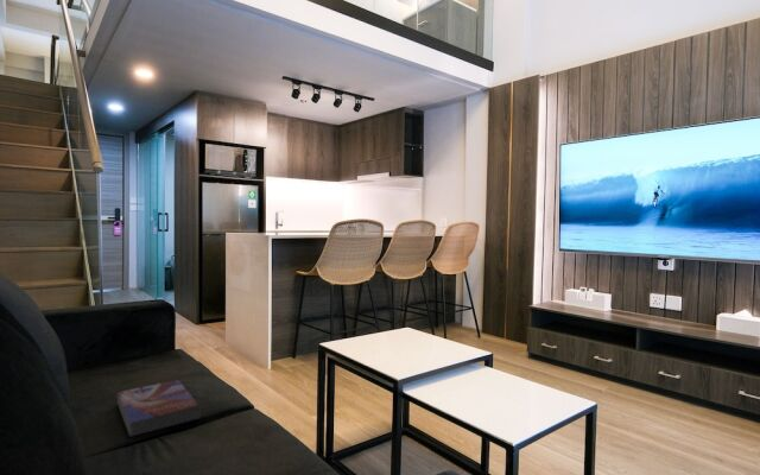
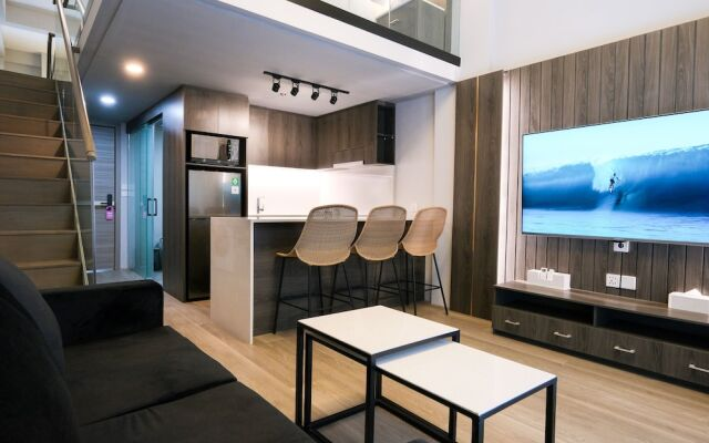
- textbook [116,379,202,438]
